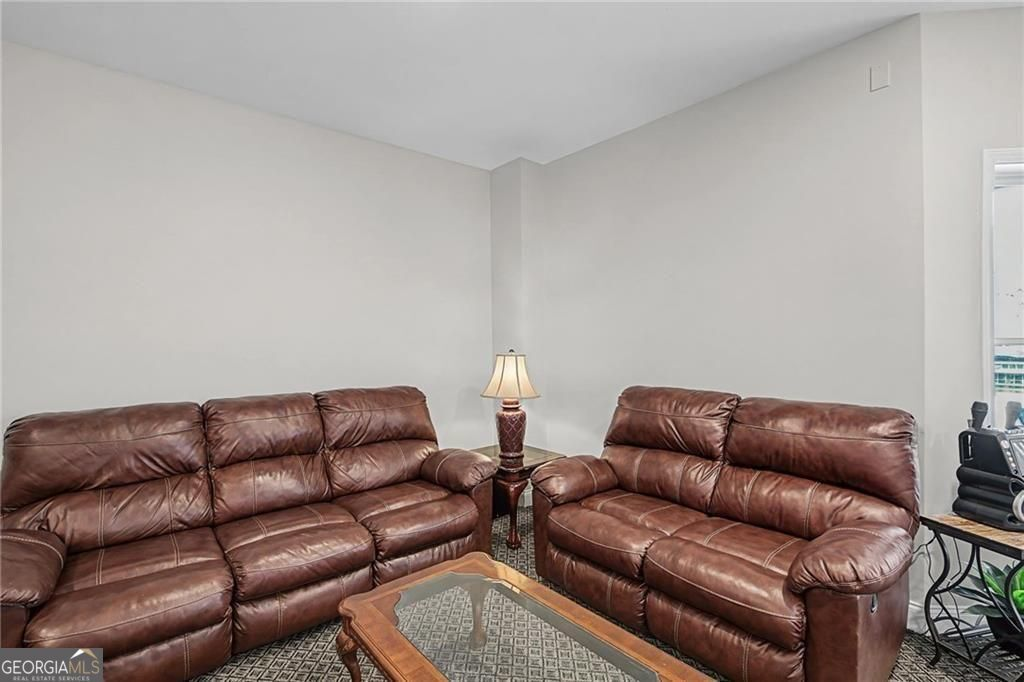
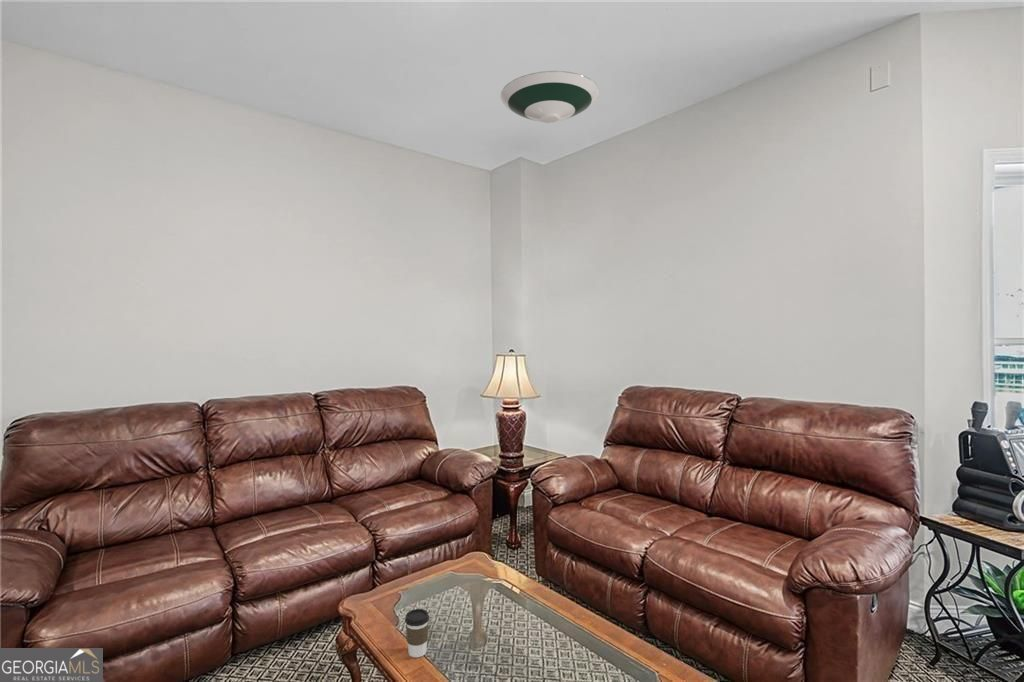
+ coffee cup [404,608,430,658]
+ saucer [500,70,600,124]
